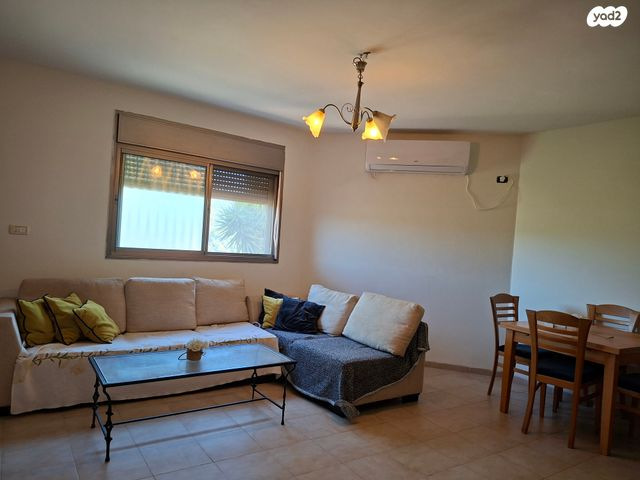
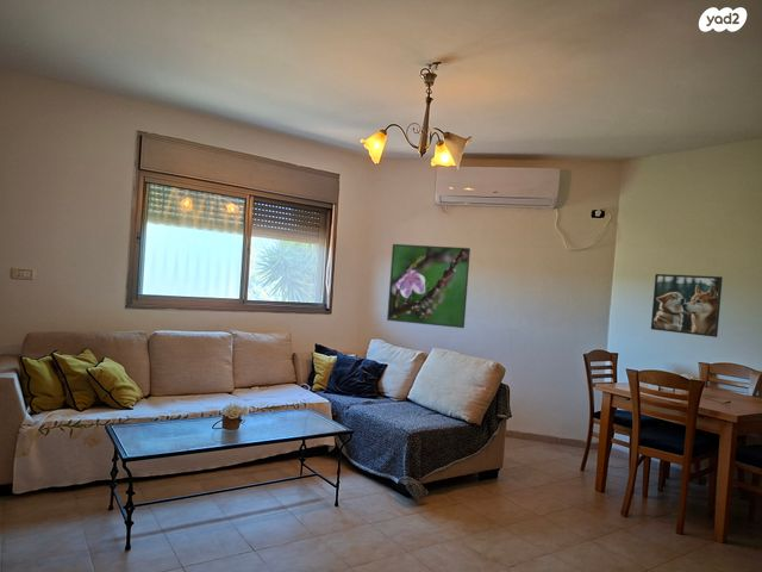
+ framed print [386,243,471,329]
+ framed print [650,273,724,338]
